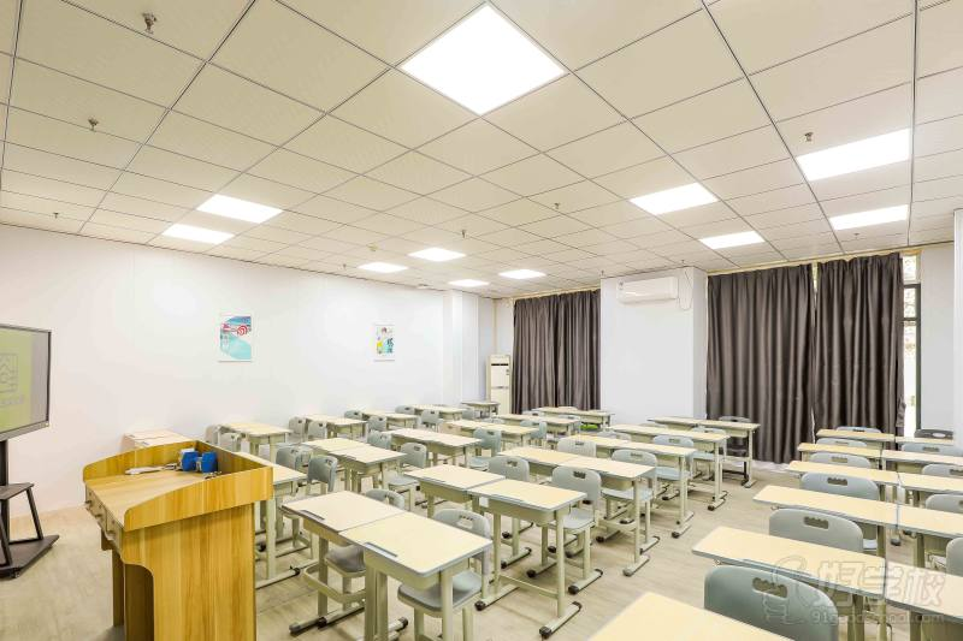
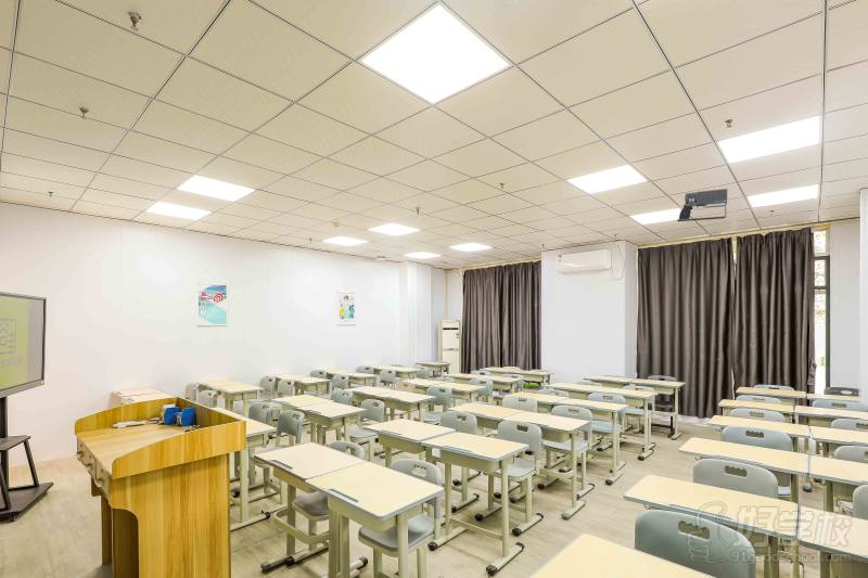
+ projector [676,188,728,222]
